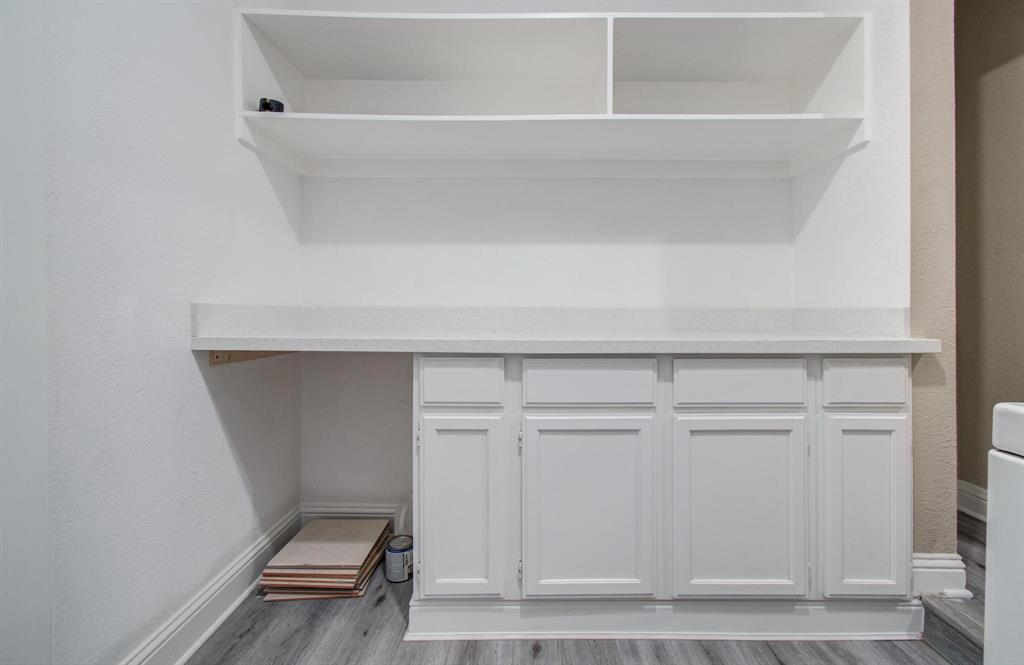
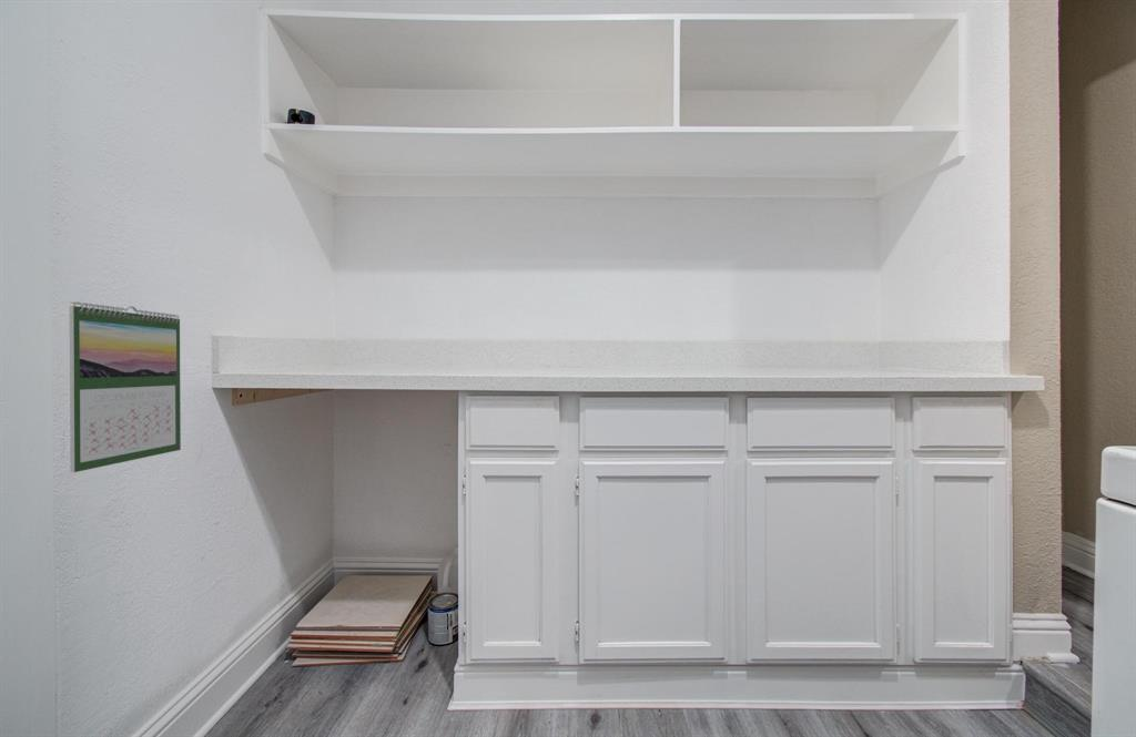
+ calendar [69,300,182,473]
